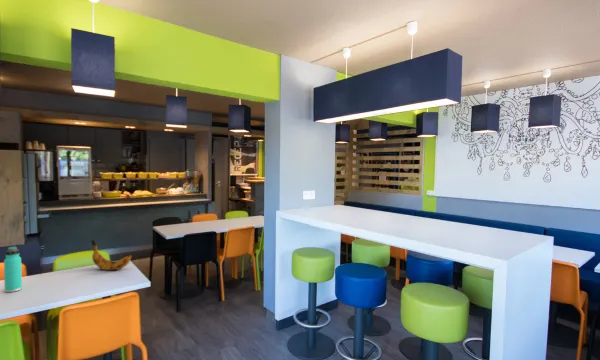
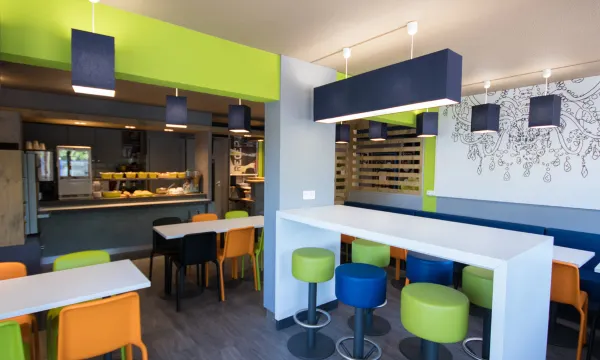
- thermos bottle [3,245,23,293]
- banana [90,239,133,271]
